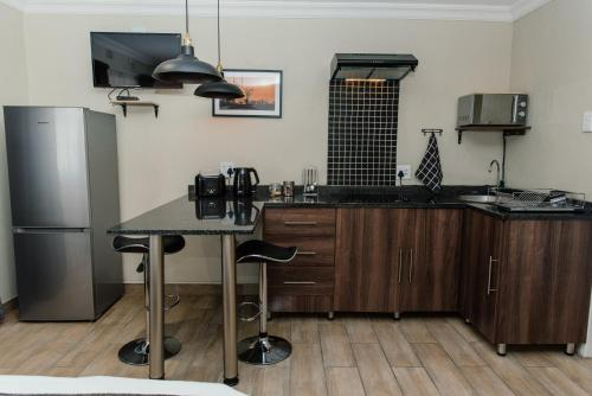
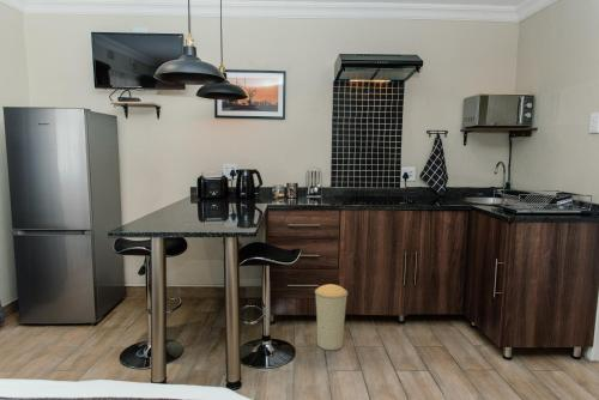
+ trash can [314,283,349,352]
